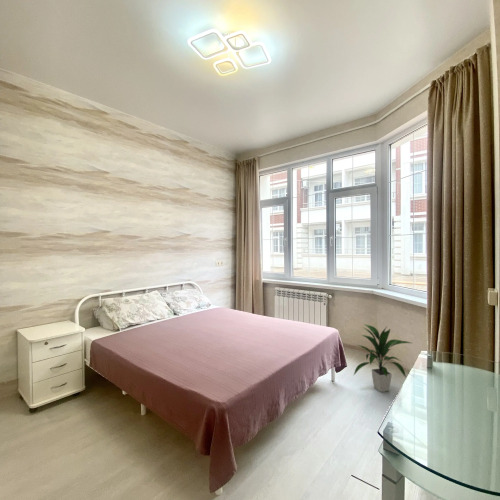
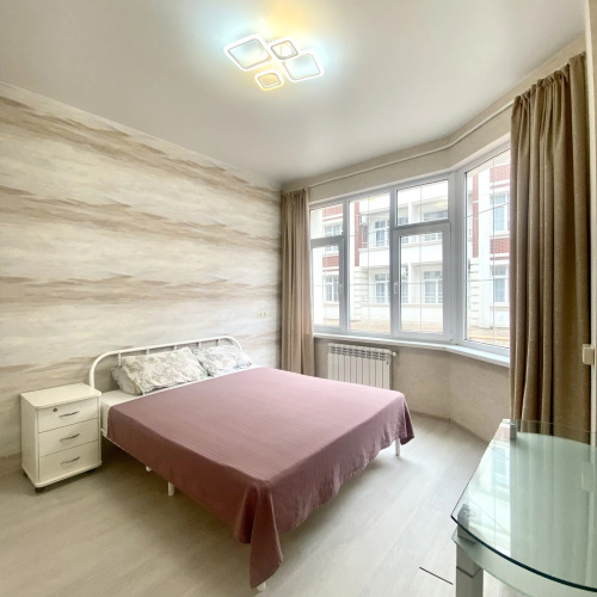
- indoor plant [352,324,412,393]
